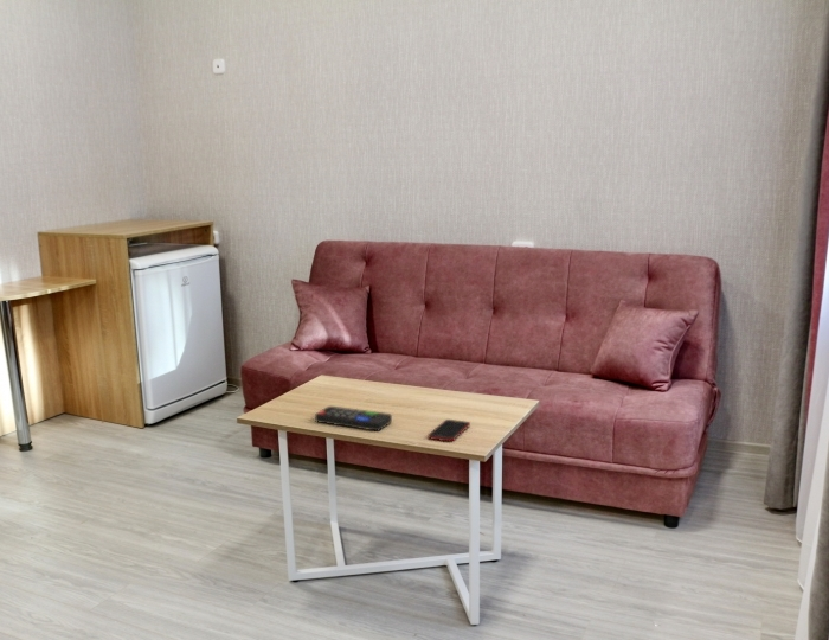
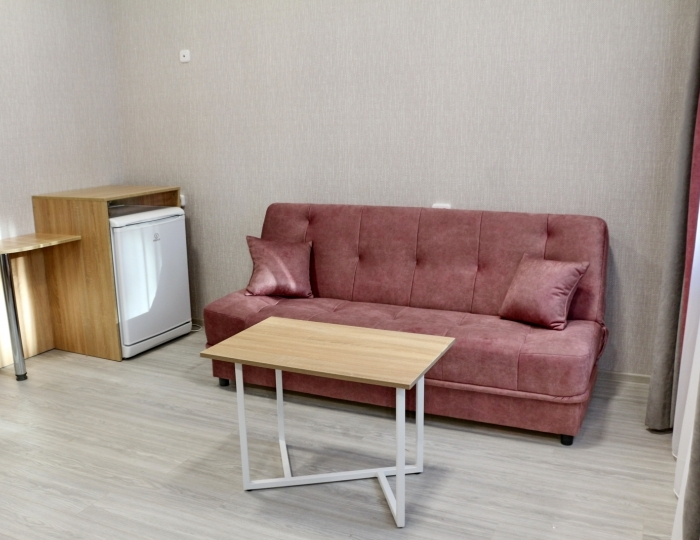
- remote control [314,405,393,433]
- cell phone [426,418,471,443]
